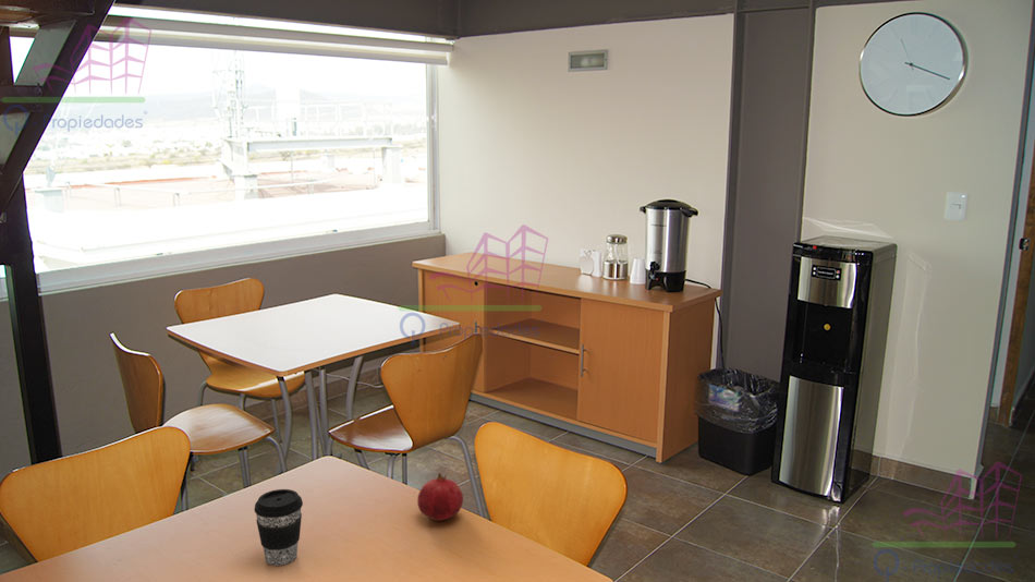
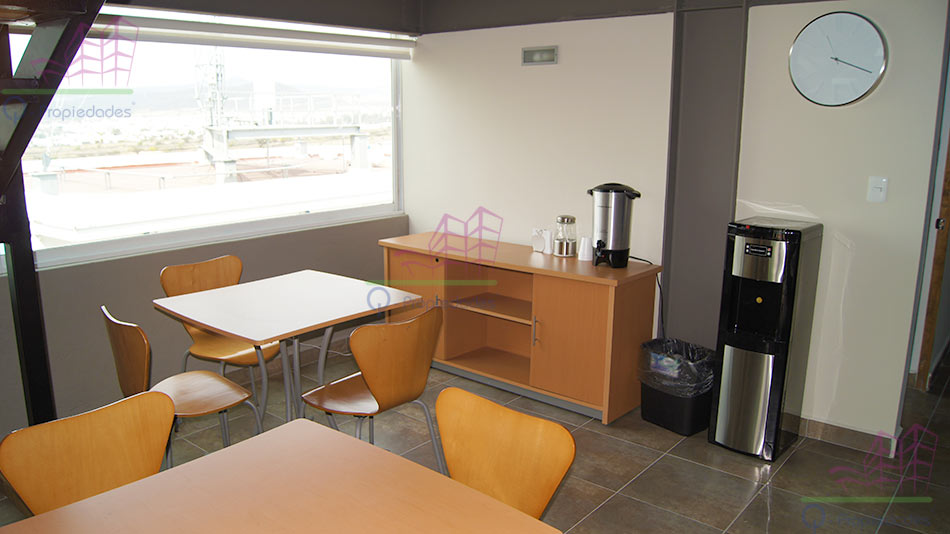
- coffee cup [253,488,304,567]
- fruit [416,472,464,522]
